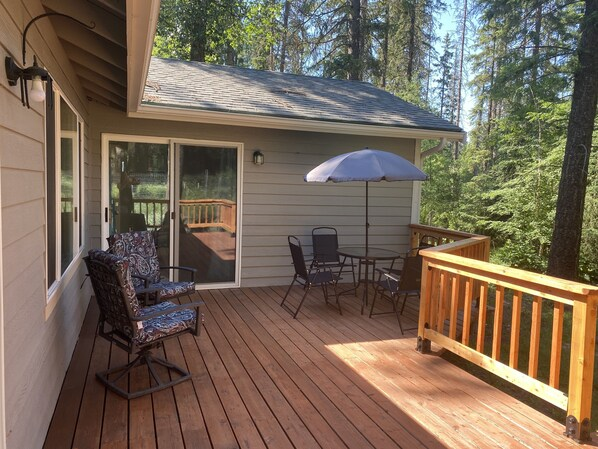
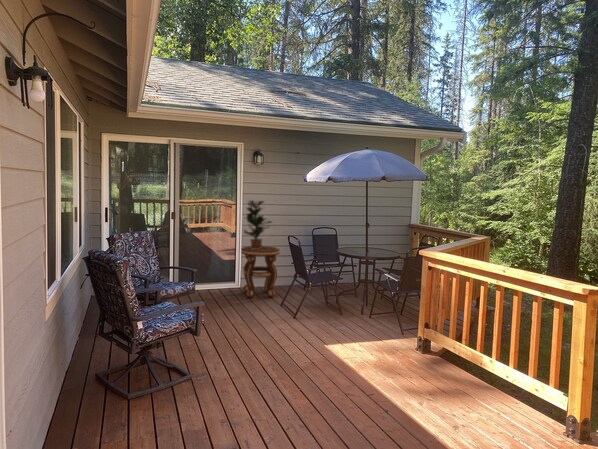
+ side table [240,245,281,299]
+ potted plant [242,200,273,249]
